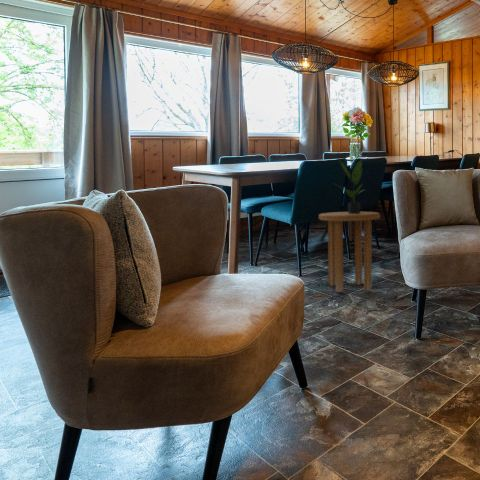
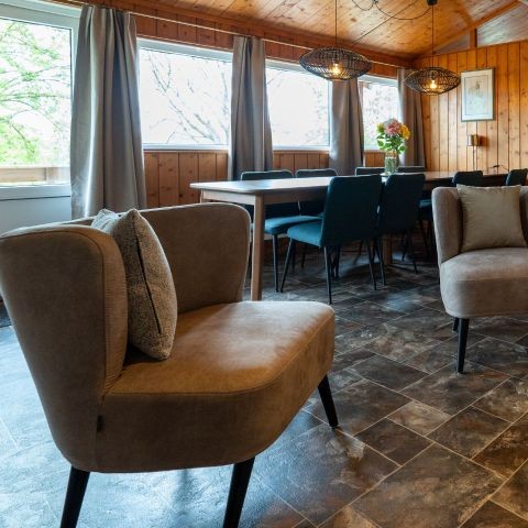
- side table [318,211,381,293]
- potted plant [334,159,365,214]
